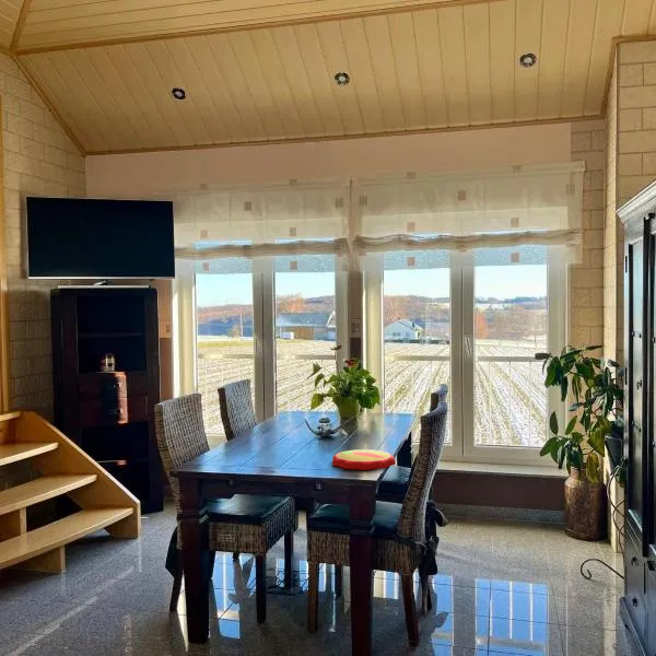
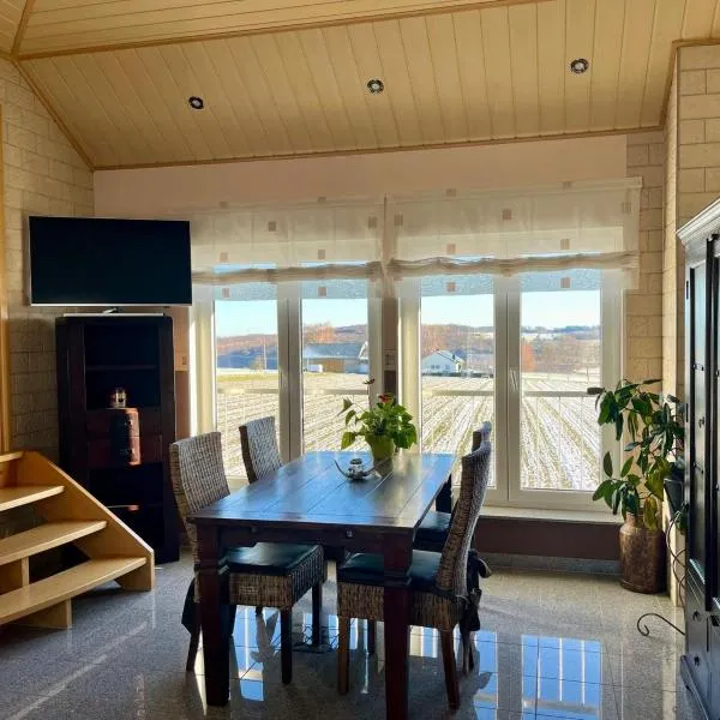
- plate [331,448,397,471]
